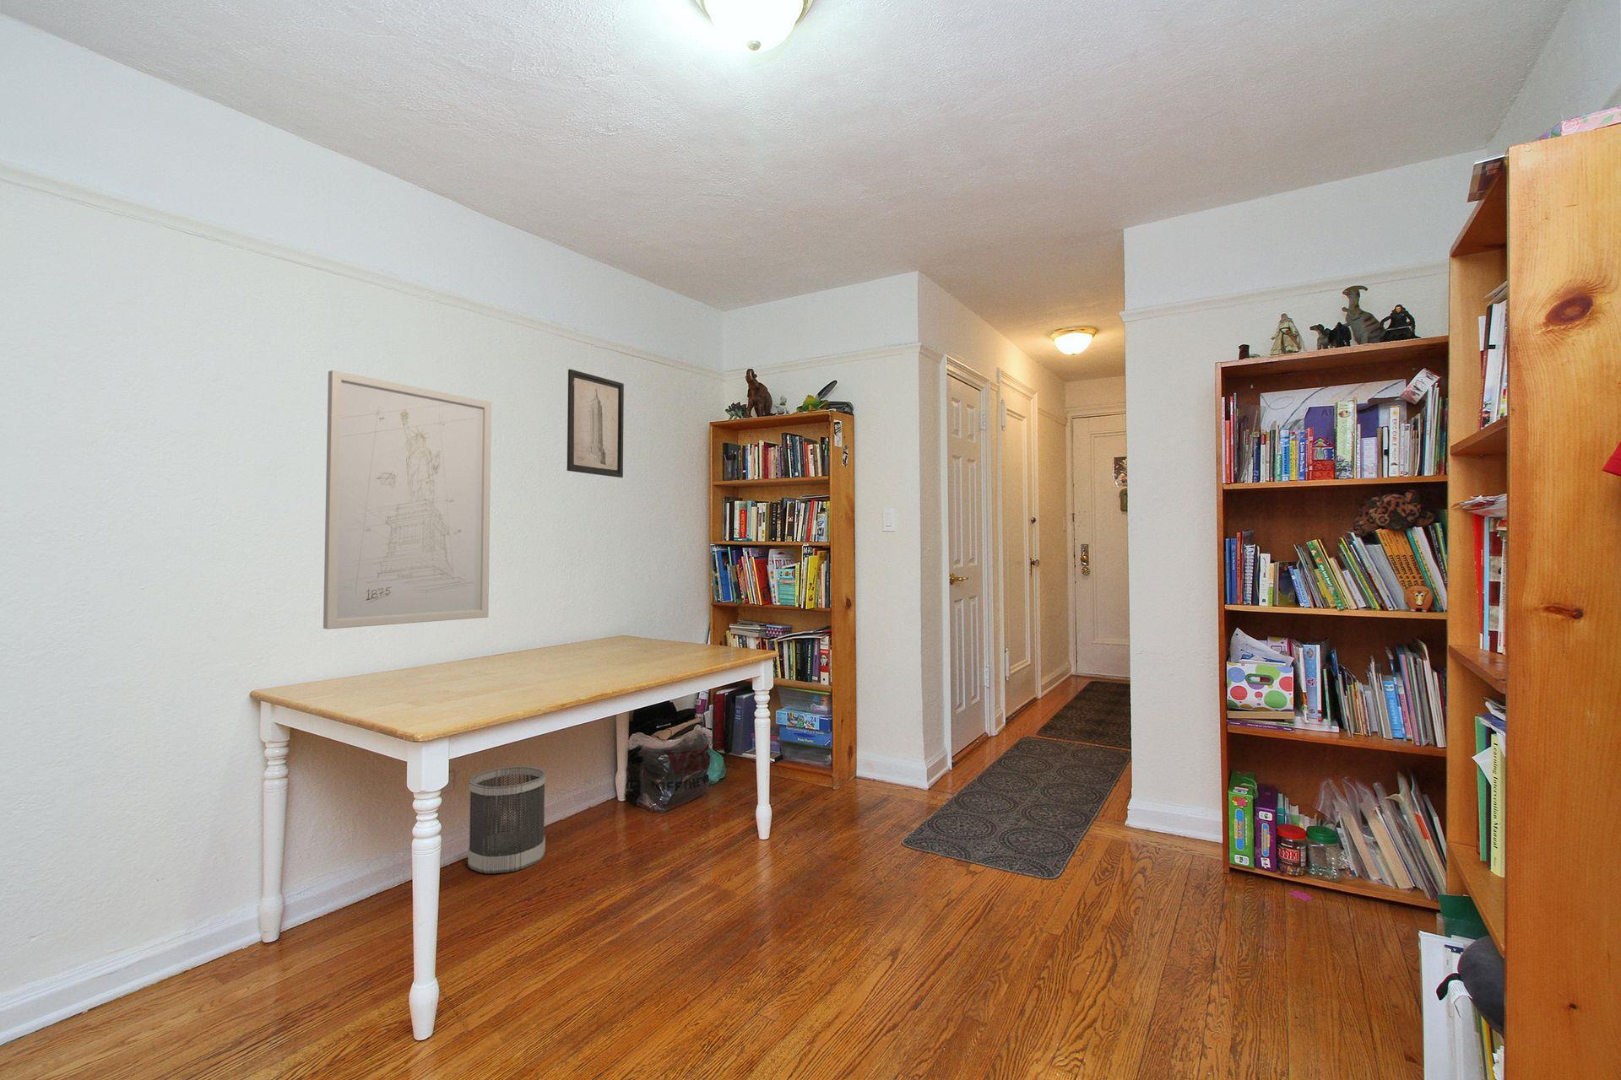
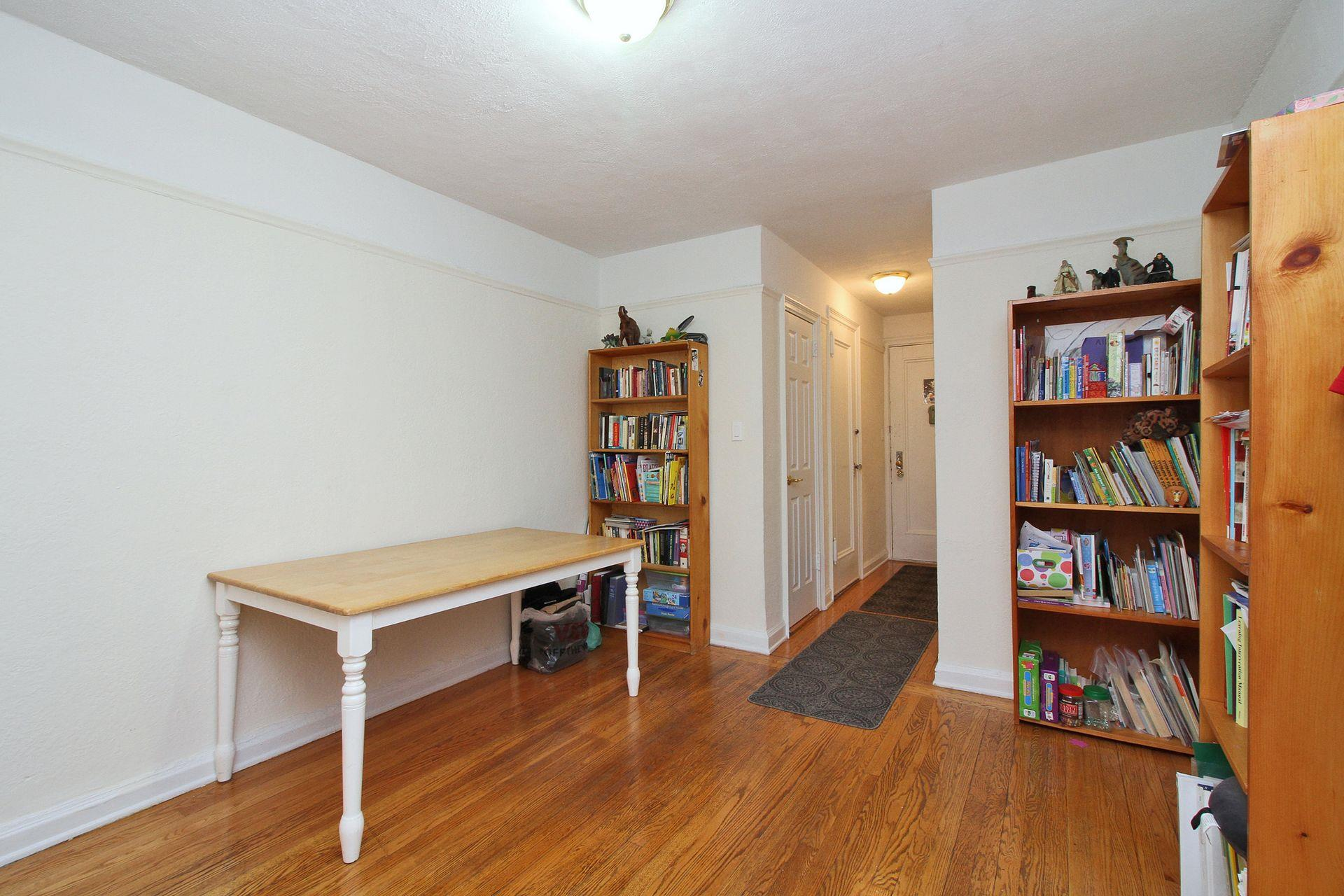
- wall art [322,370,492,630]
- wastebasket [467,765,548,874]
- wall art [567,368,625,479]
